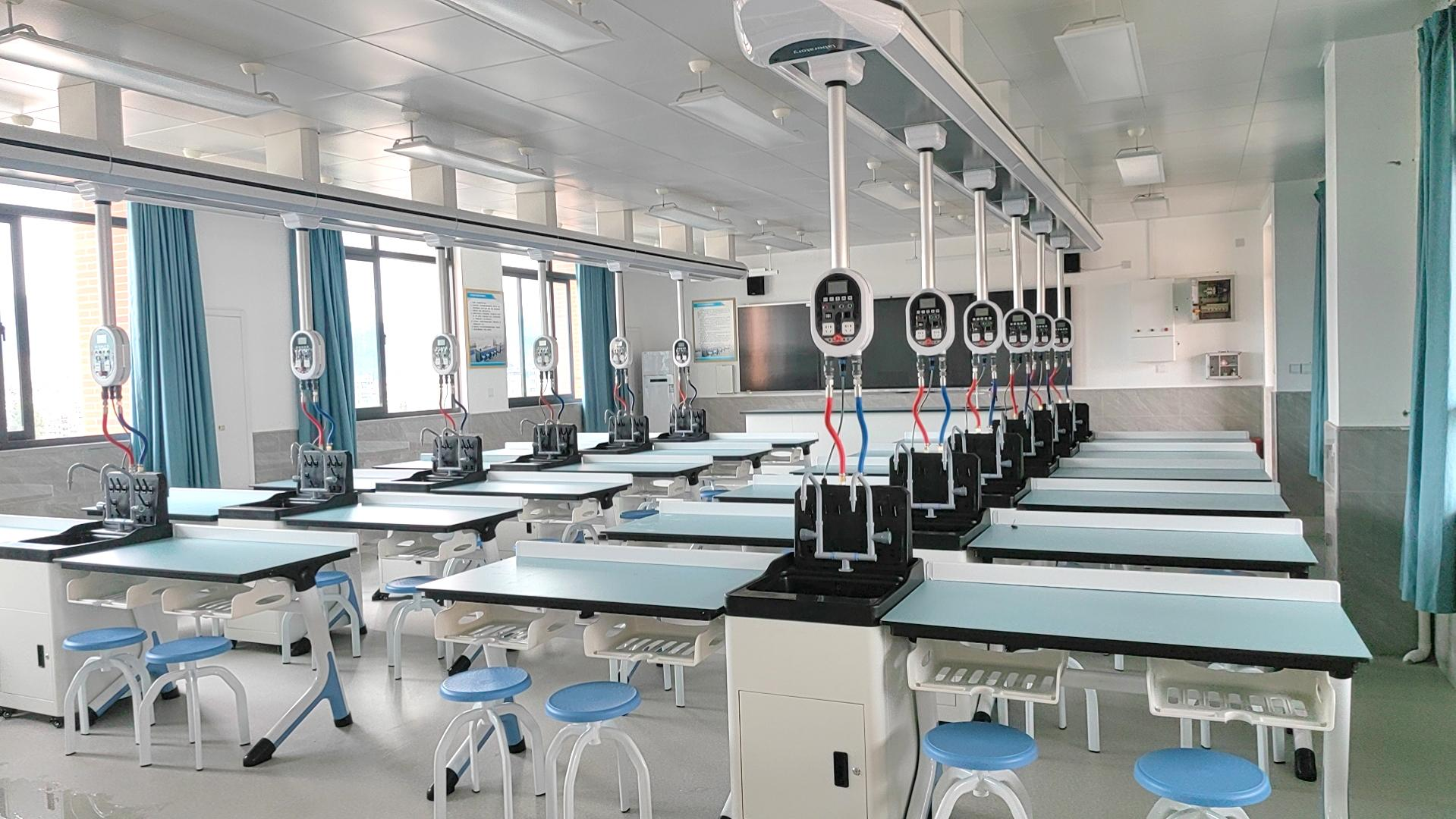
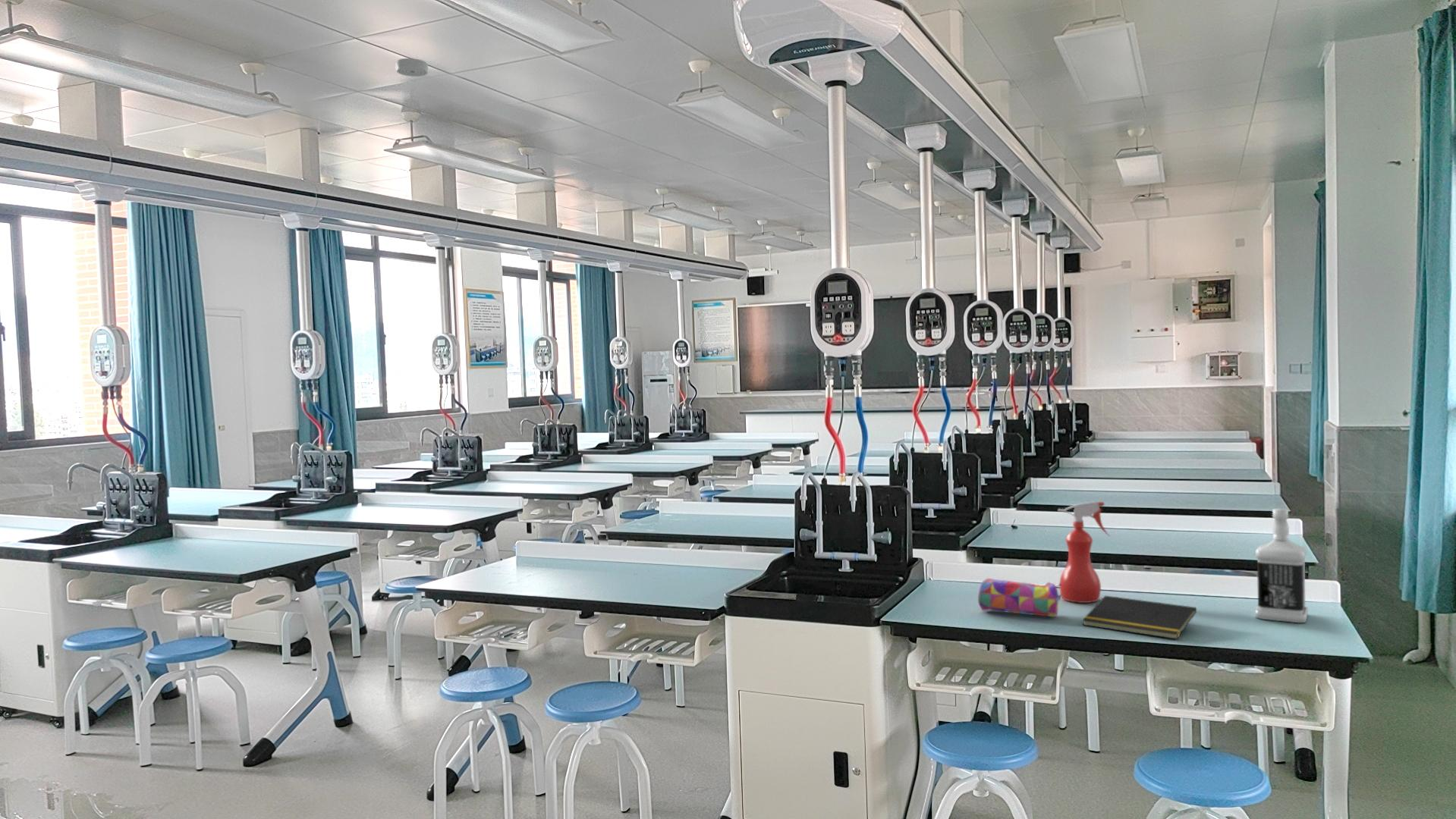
+ bottle [1255,507,1309,623]
+ notepad [1081,595,1197,640]
+ spray bottle [1058,500,1111,604]
+ pencil case [977,578,1061,618]
+ smoke detector [395,58,429,77]
